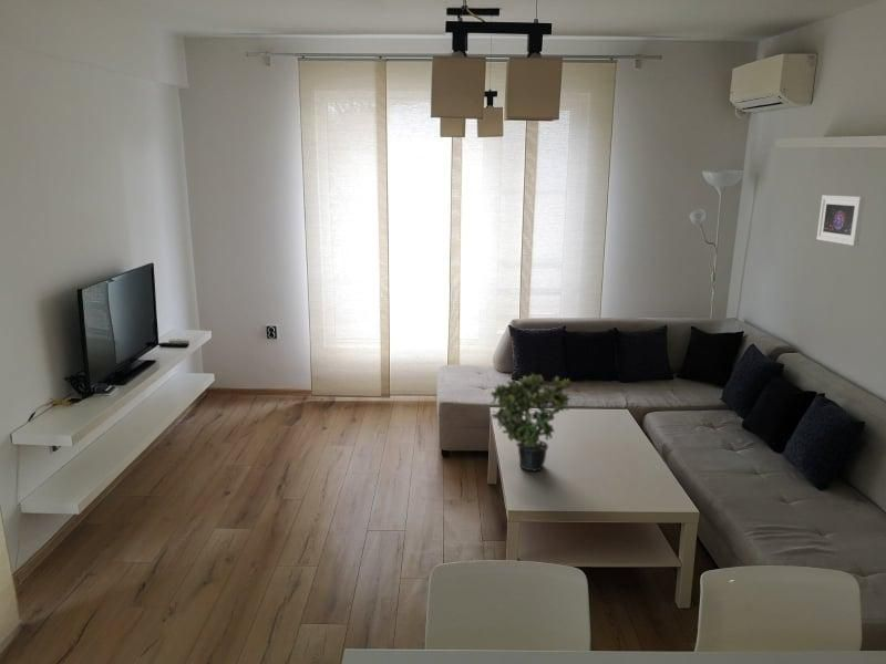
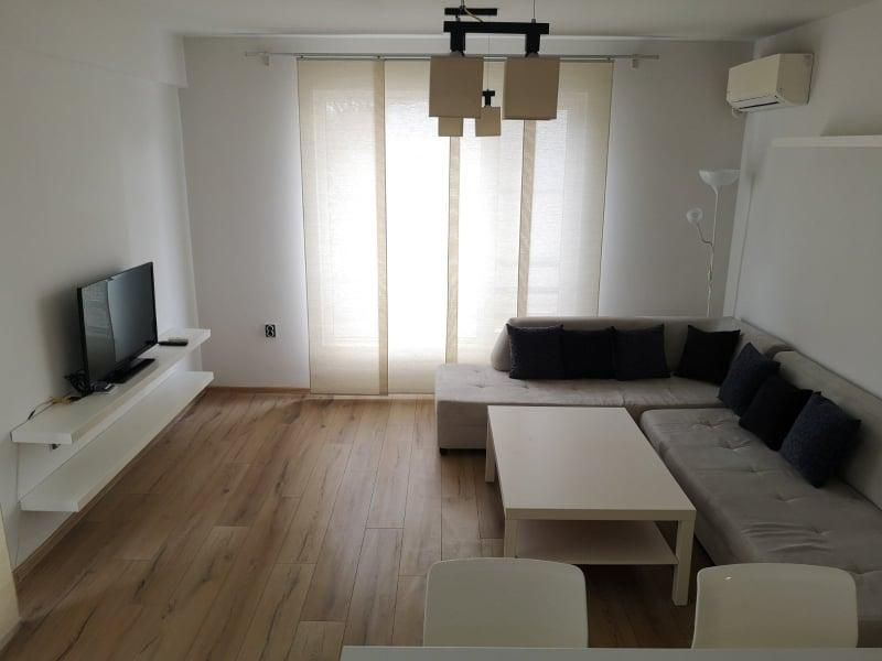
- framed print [815,194,866,247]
- potted plant [490,372,576,473]
